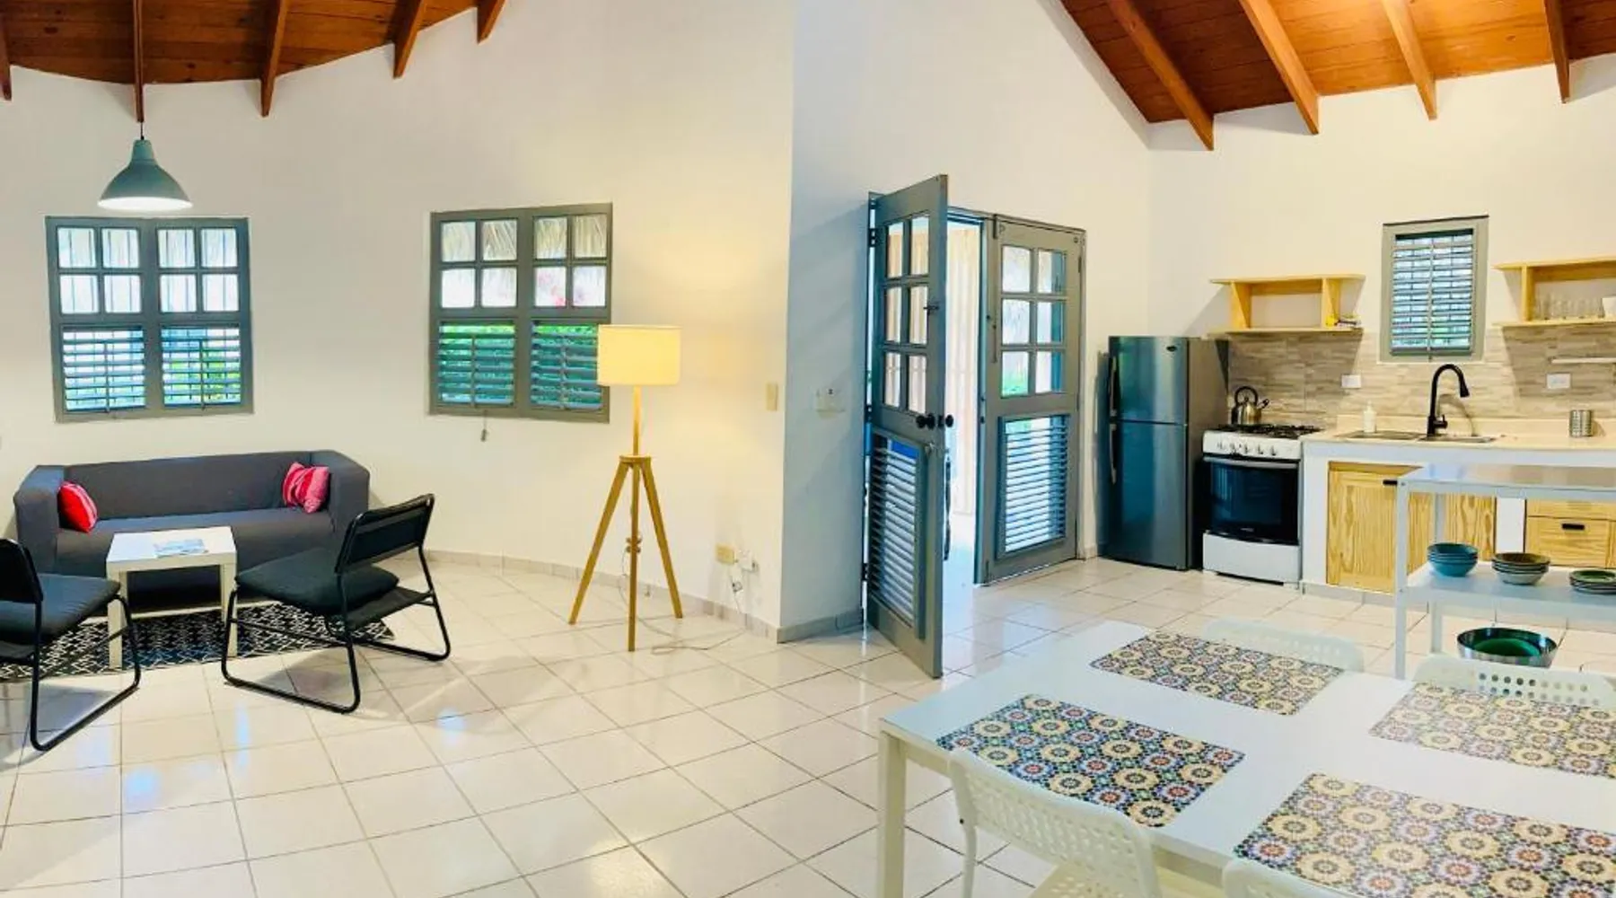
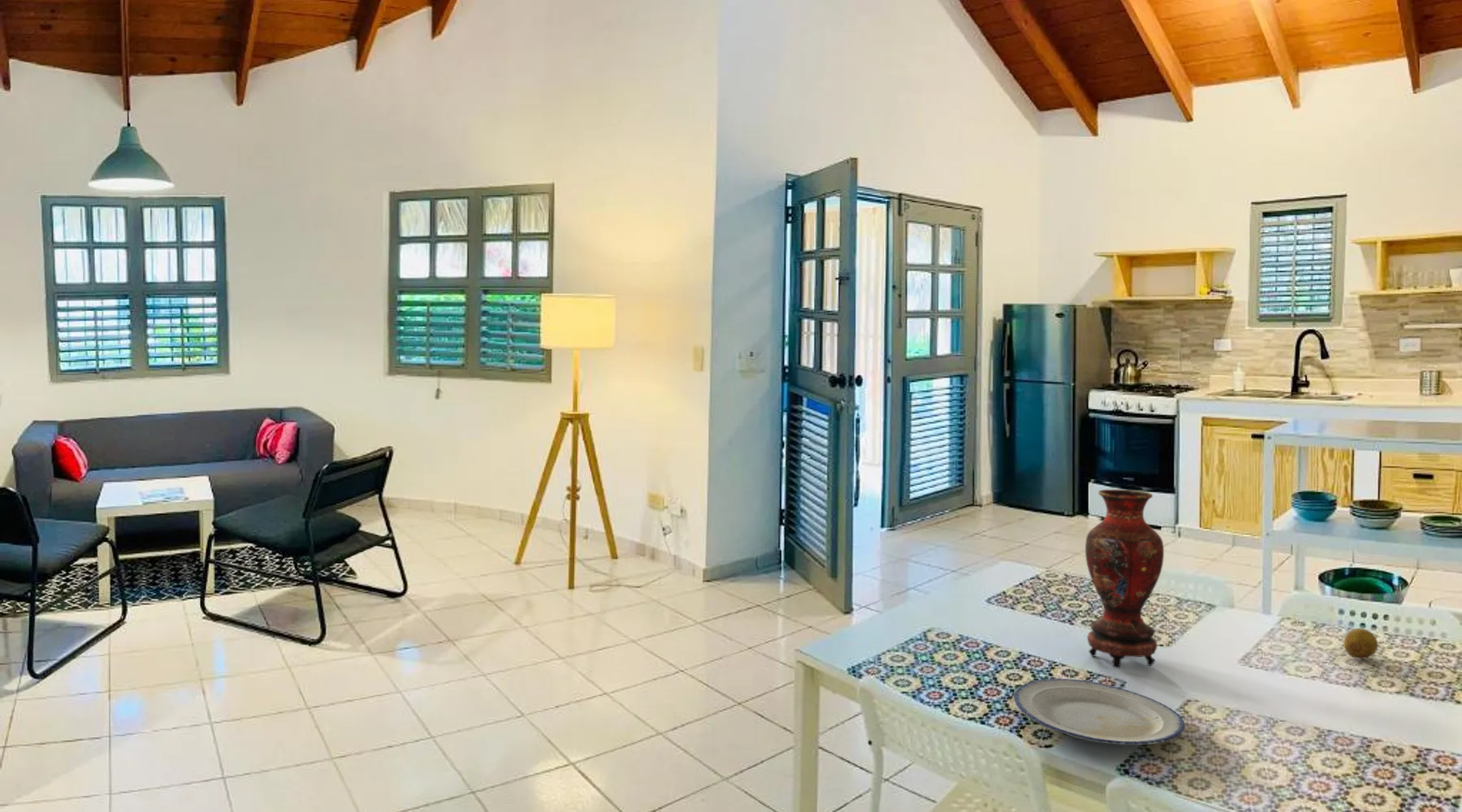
+ vase [1084,489,1165,669]
+ fruit [1343,628,1379,660]
+ plate [1013,678,1185,745]
